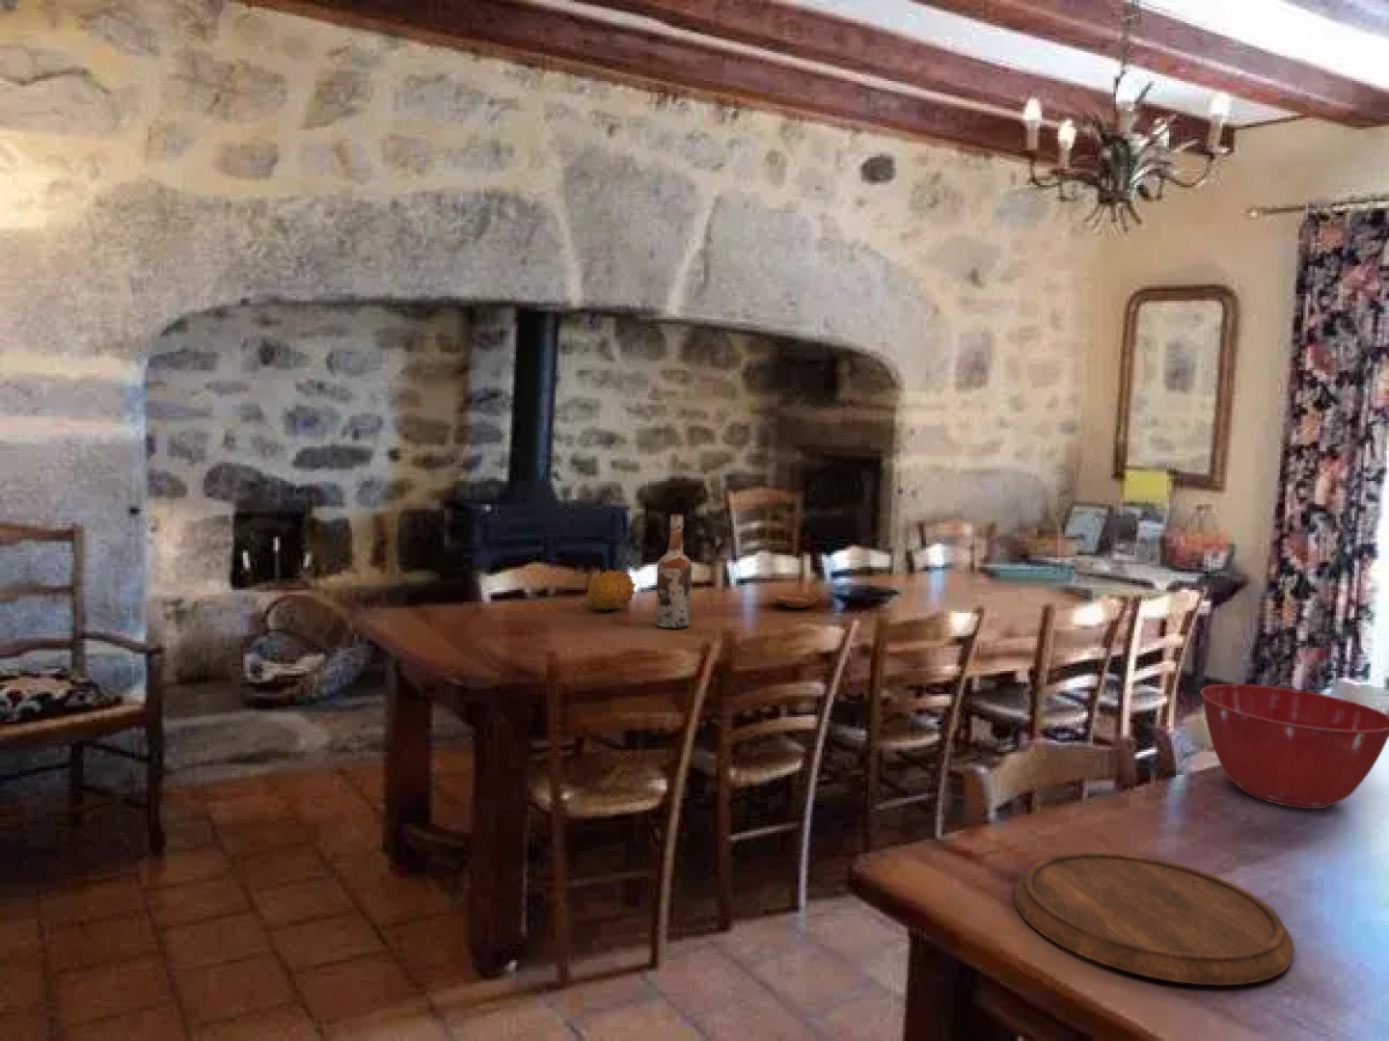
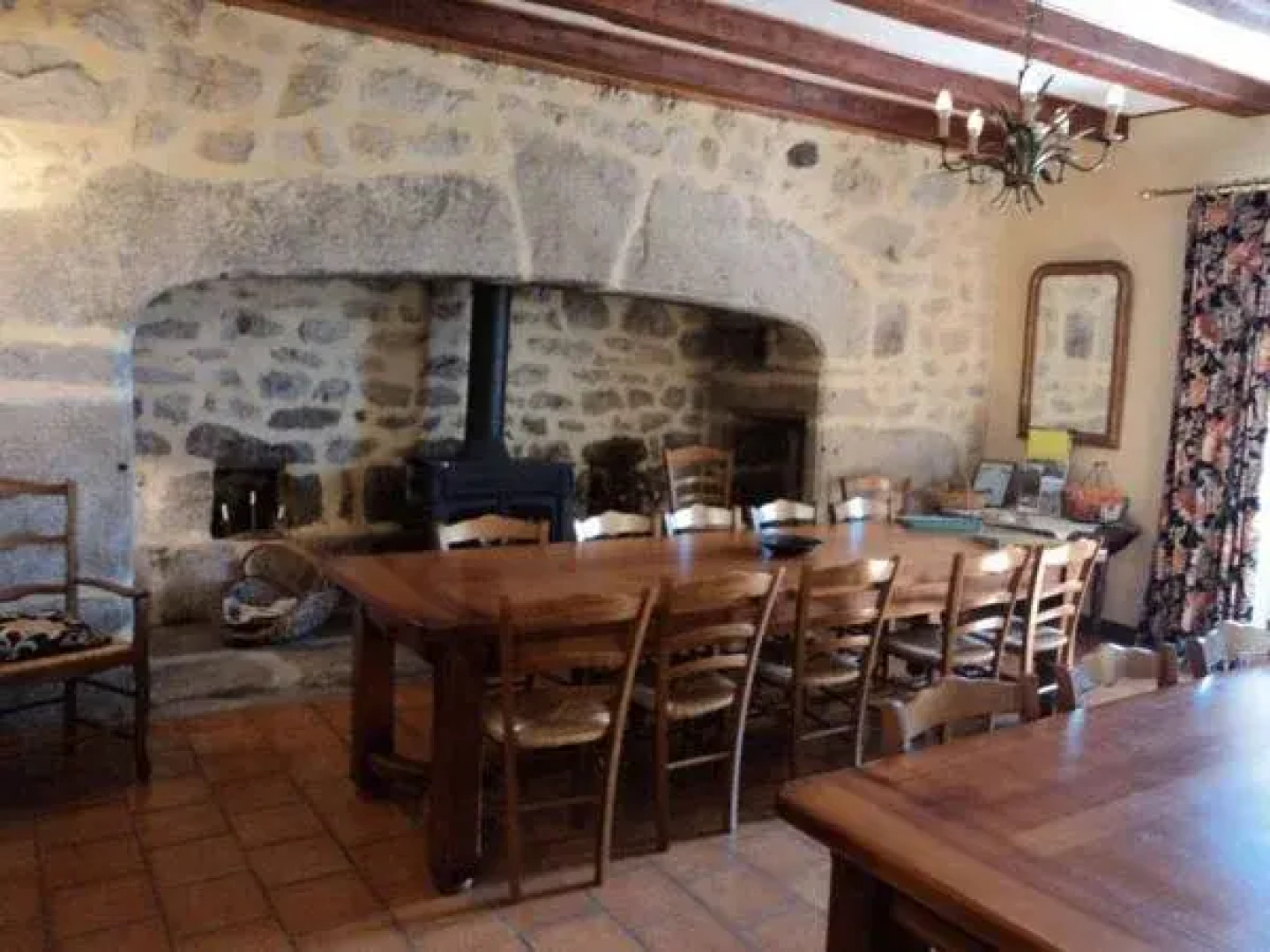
- plate [772,592,819,609]
- wine bottle [655,513,693,630]
- cutting board [1013,851,1295,986]
- fruit [584,568,638,612]
- mixing bowl [1199,683,1389,809]
